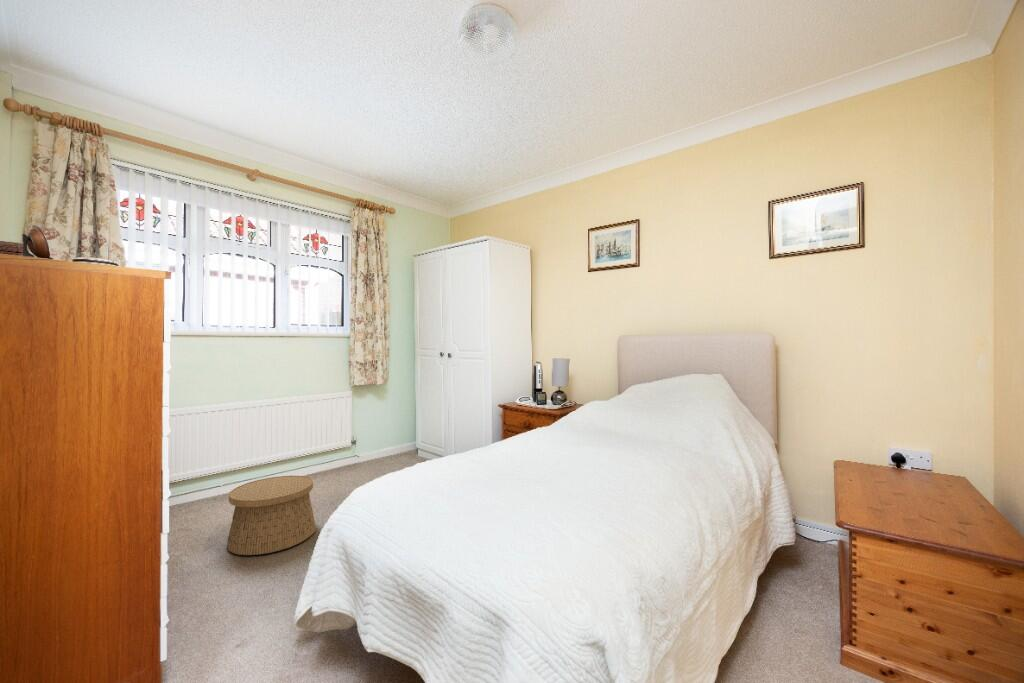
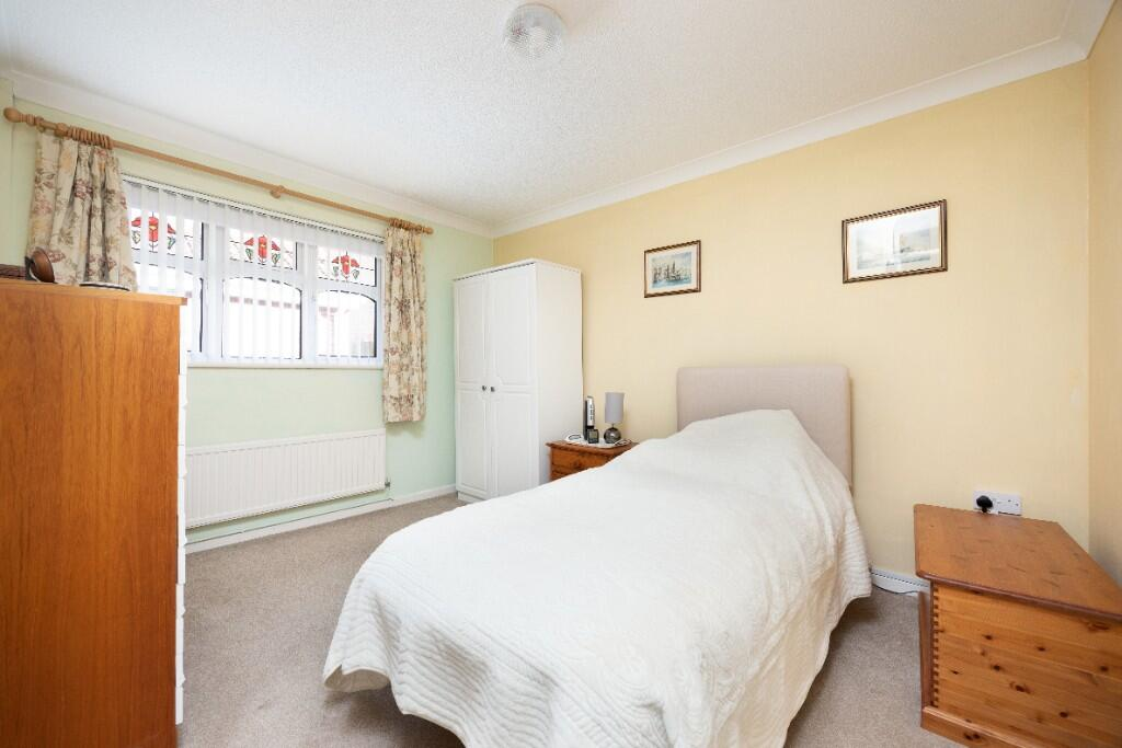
- basket [226,475,317,556]
